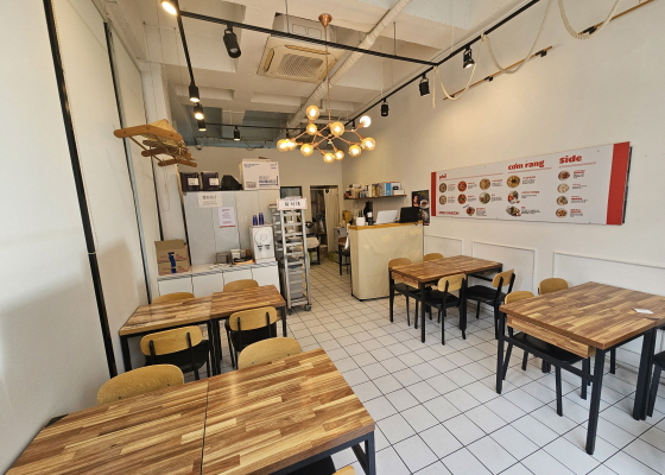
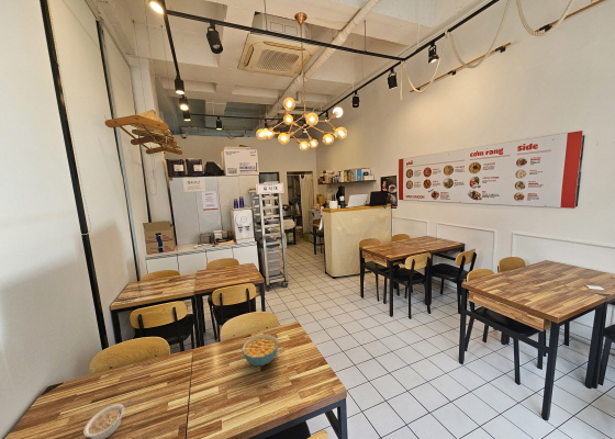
+ legume [82,398,132,439]
+ cereal bowl [242,334,280,367]
